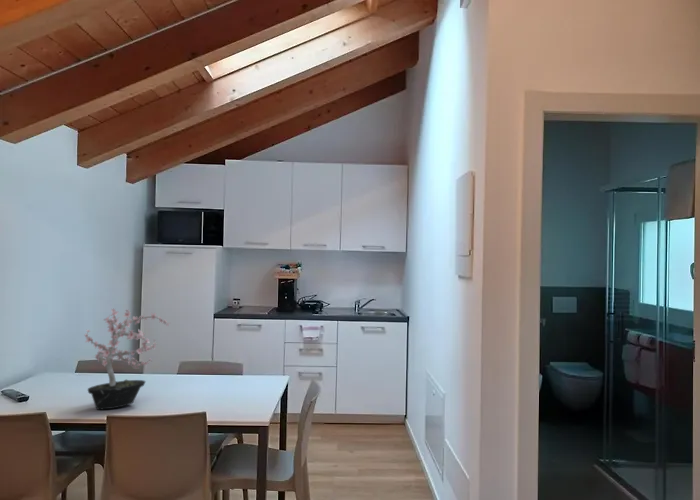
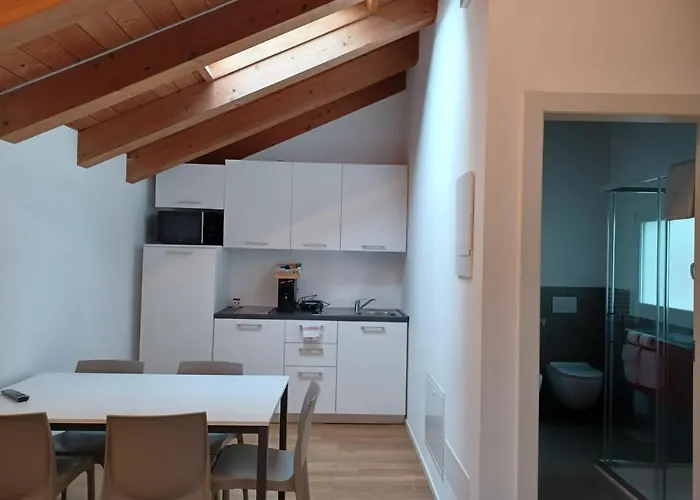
- potted plant [83,308,172,410]
